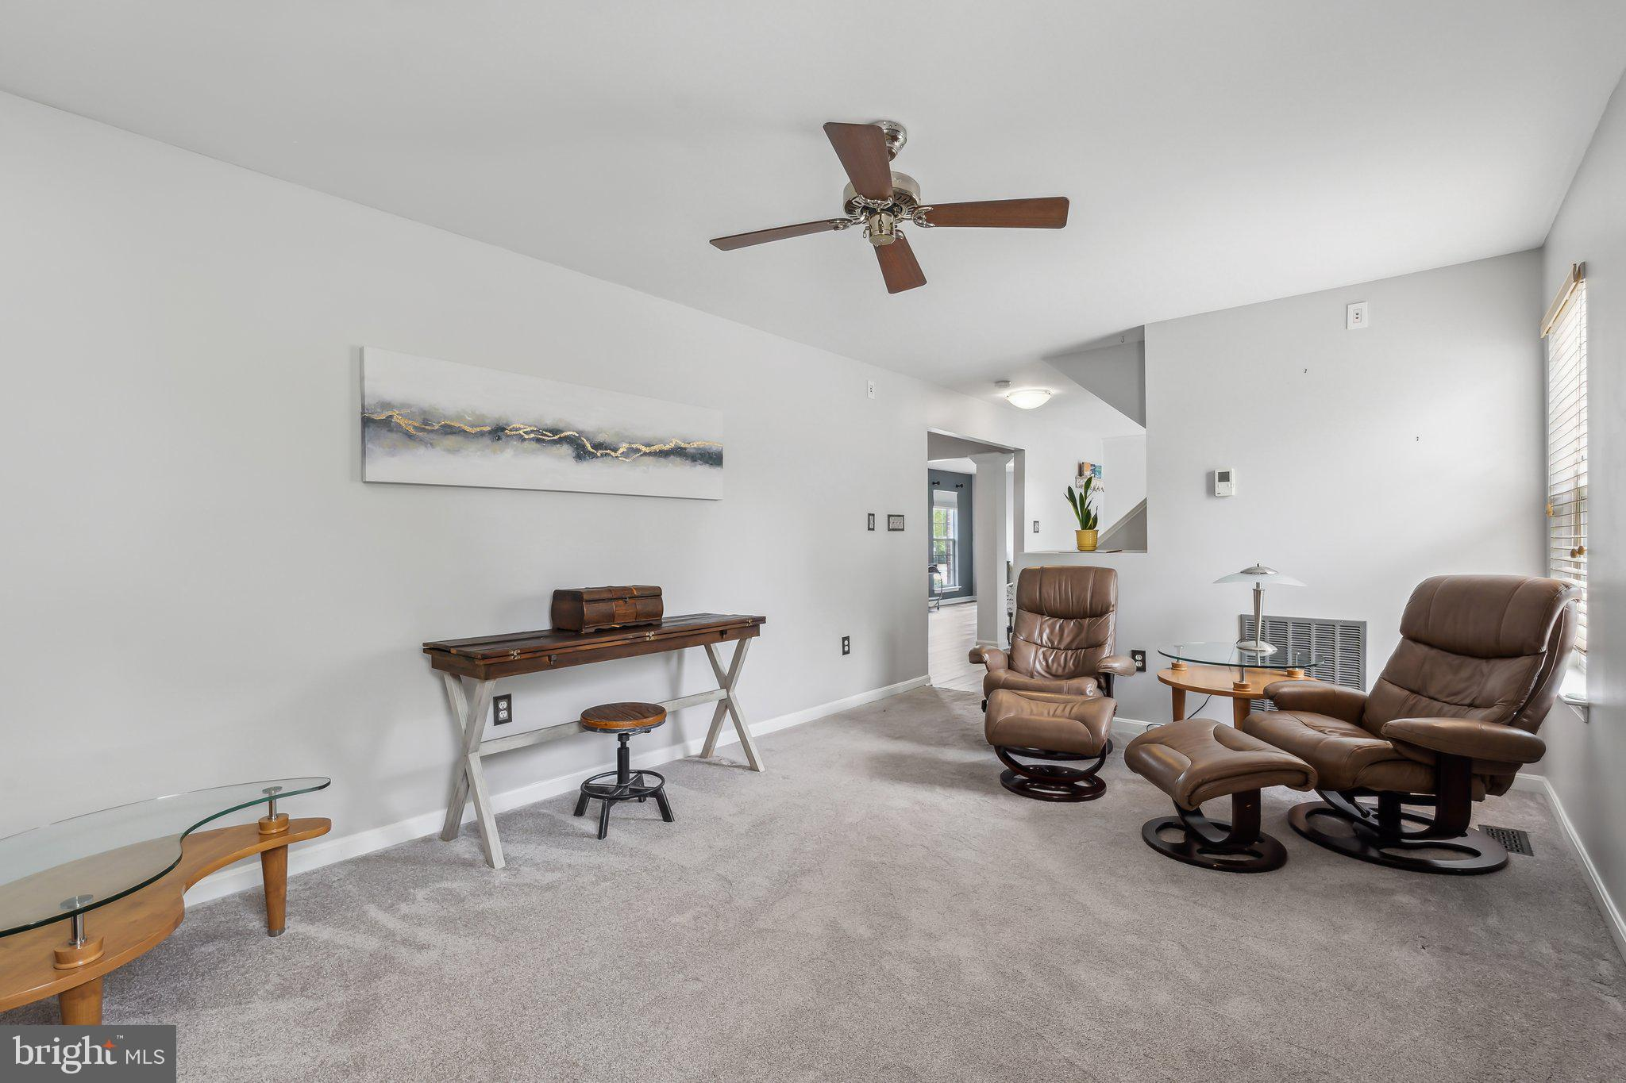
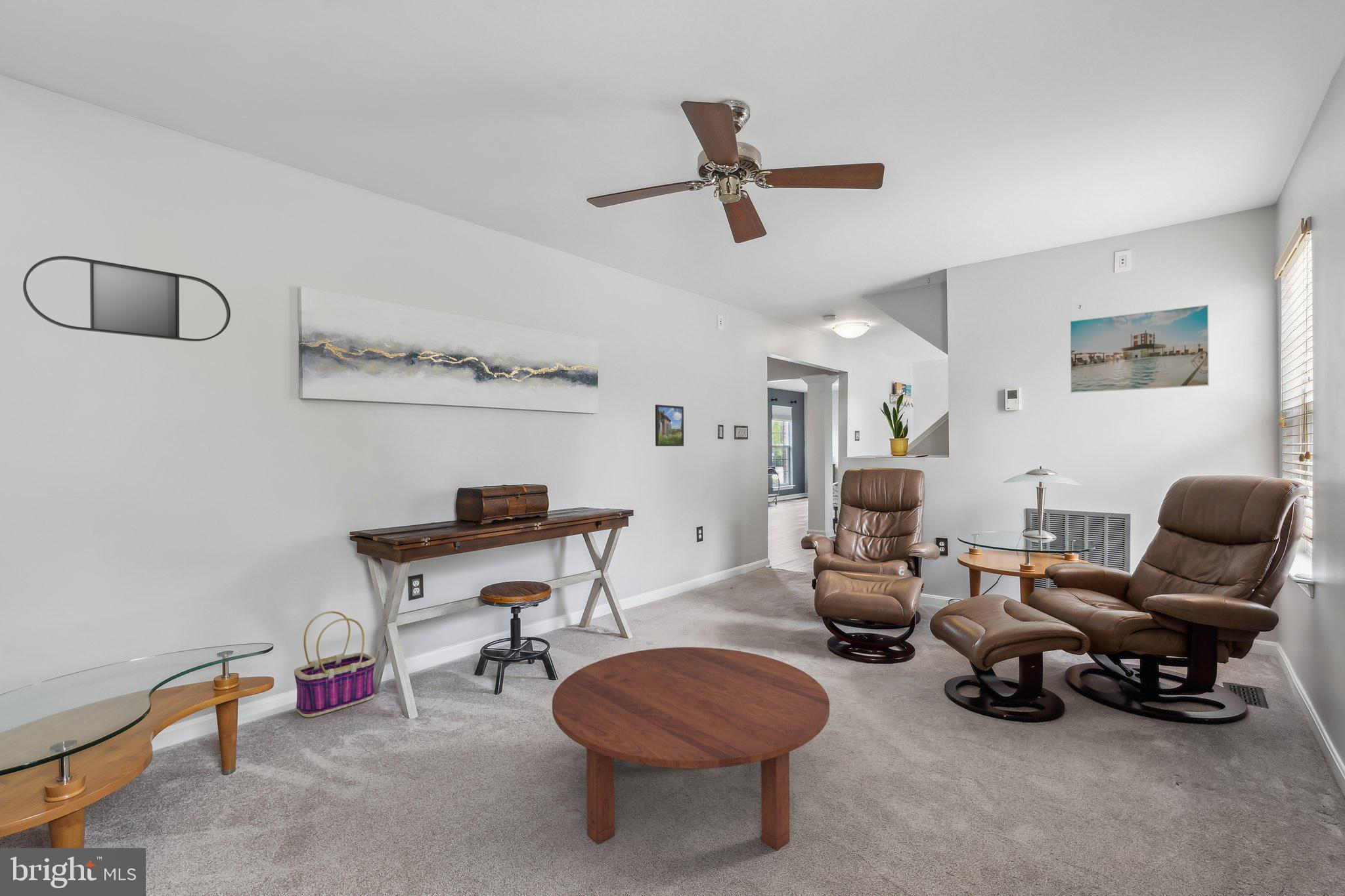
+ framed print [1070,304,1210,394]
+ coffee table [552,647,830,851]
+ home mirror [22,255,231,342]
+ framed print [655,404,684,447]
+ basket [294,610,376,718]
